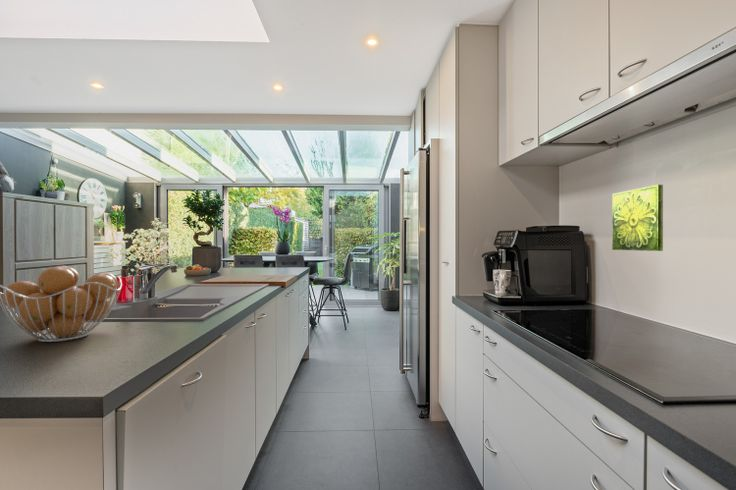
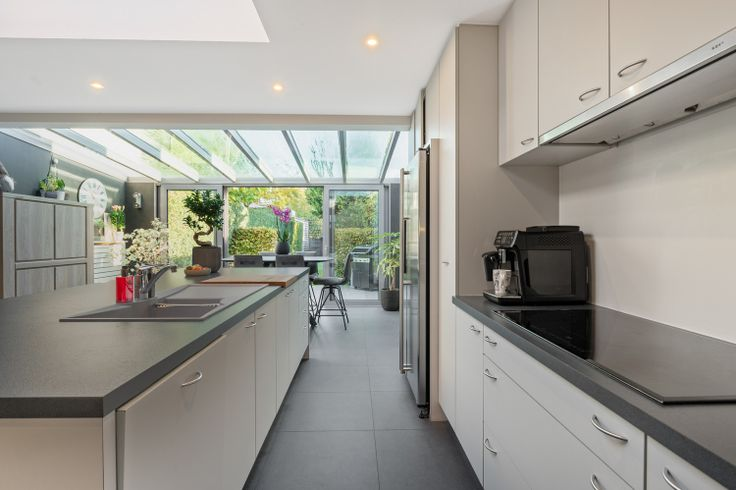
- fruit basket [0,265,123,343]
- decorative tile [611,184,664,252]
